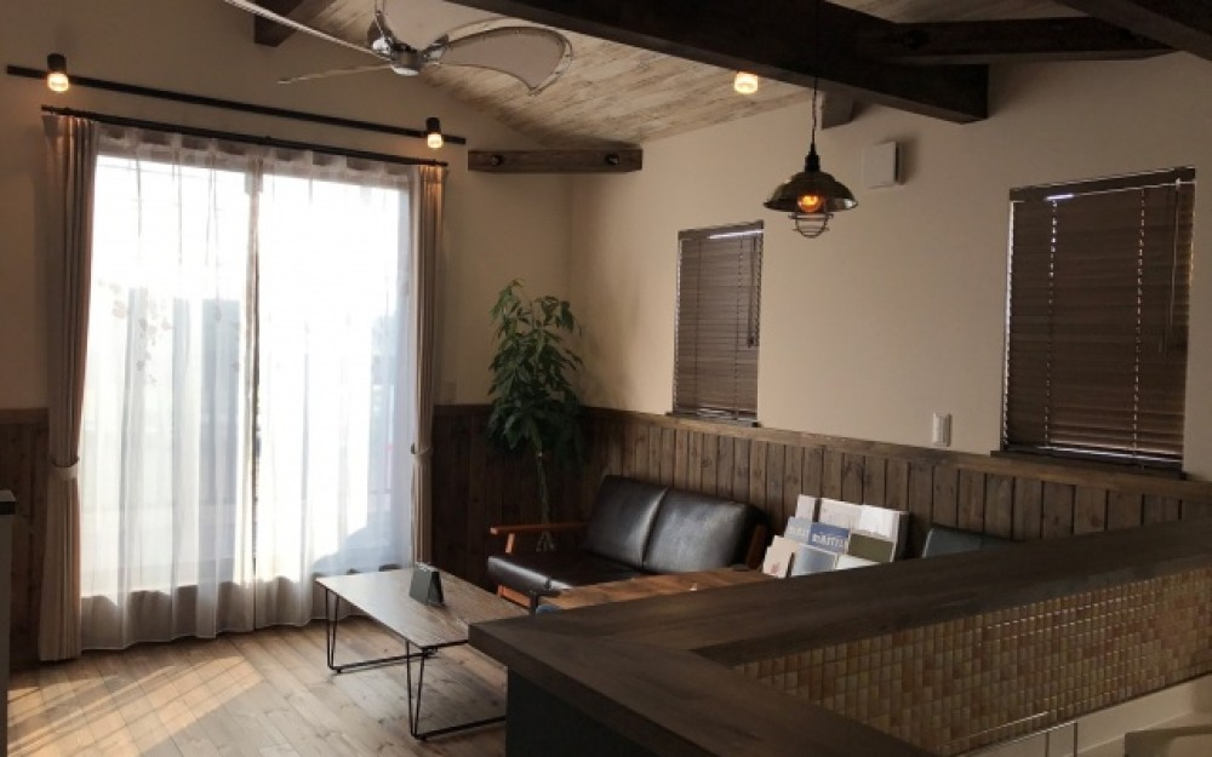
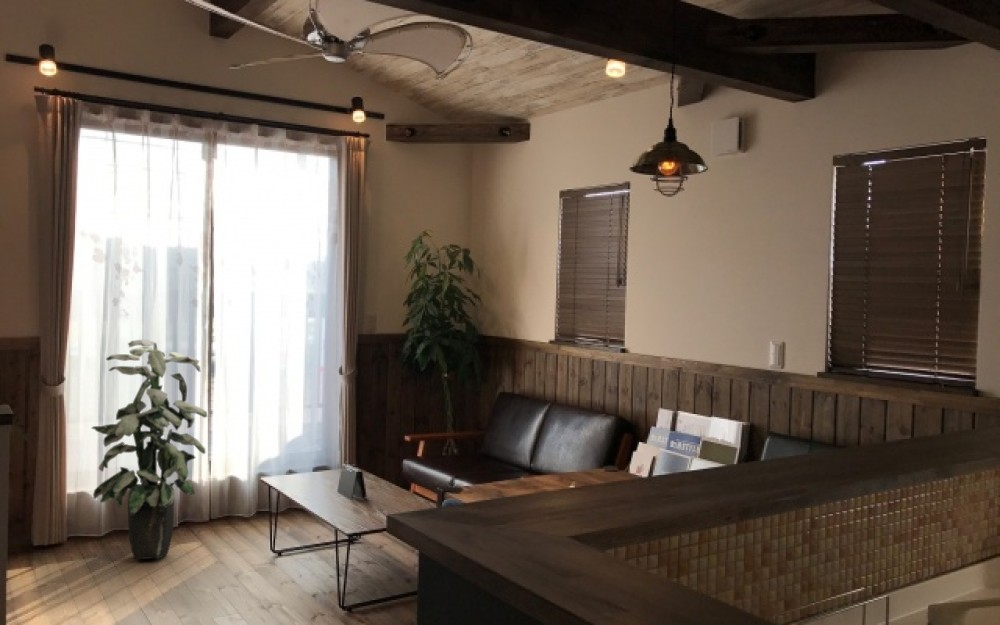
+ indoor plant [90,339,208,560]
